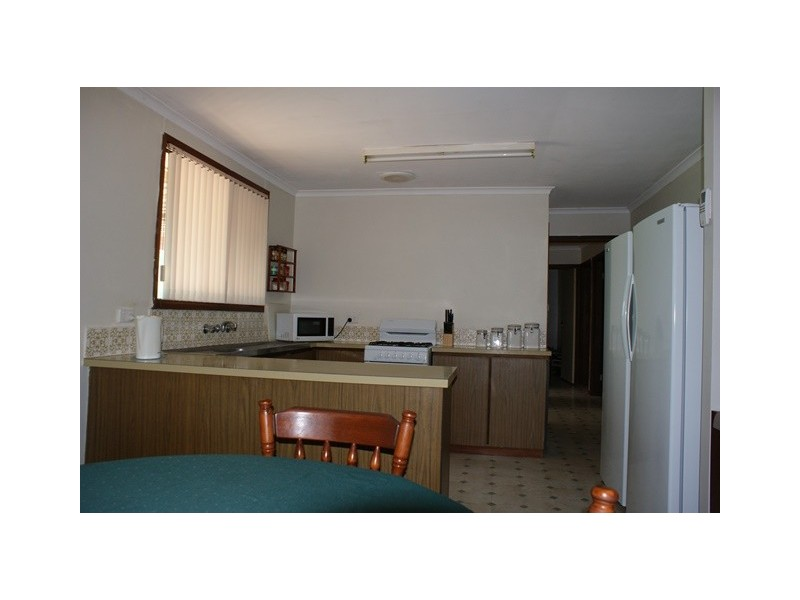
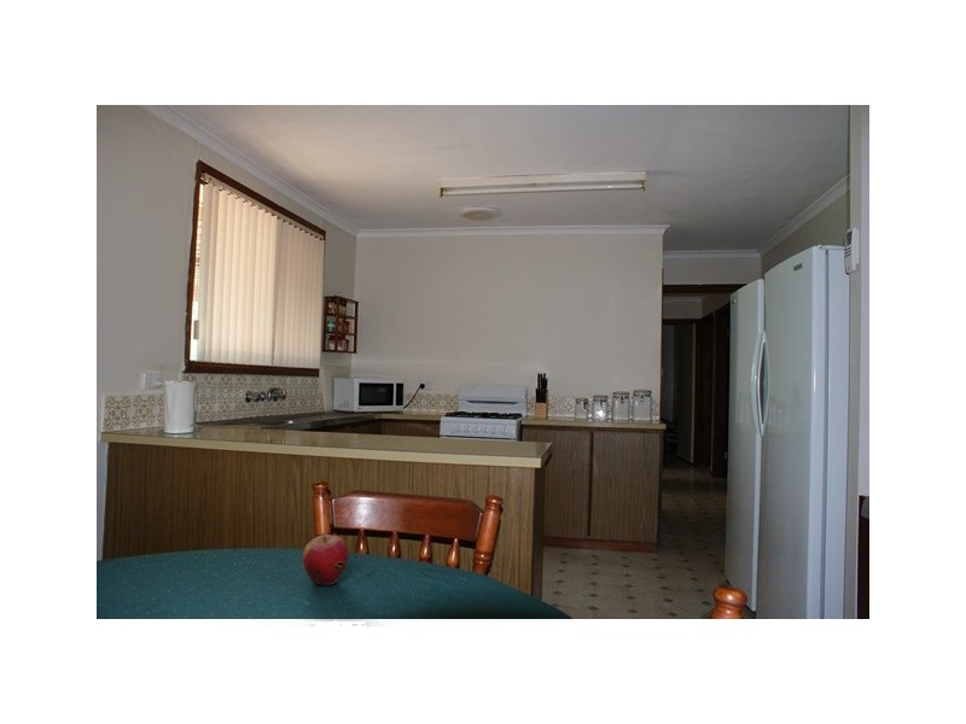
+ apple [302,533,350,586]
